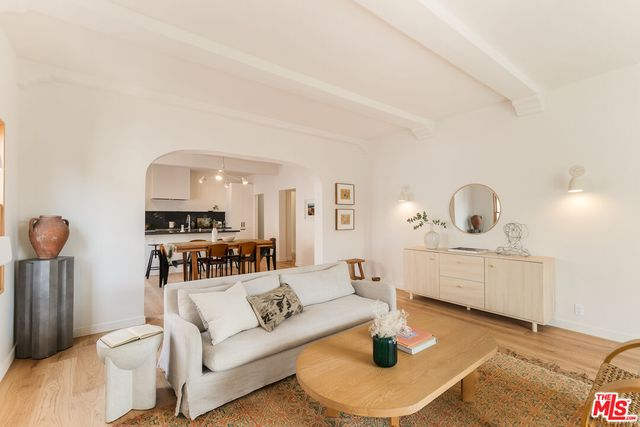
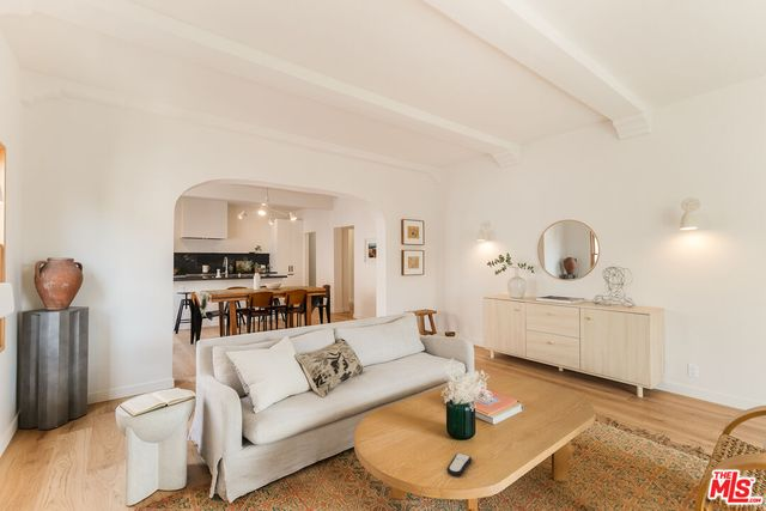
+ remote control [445,452,473,477]
